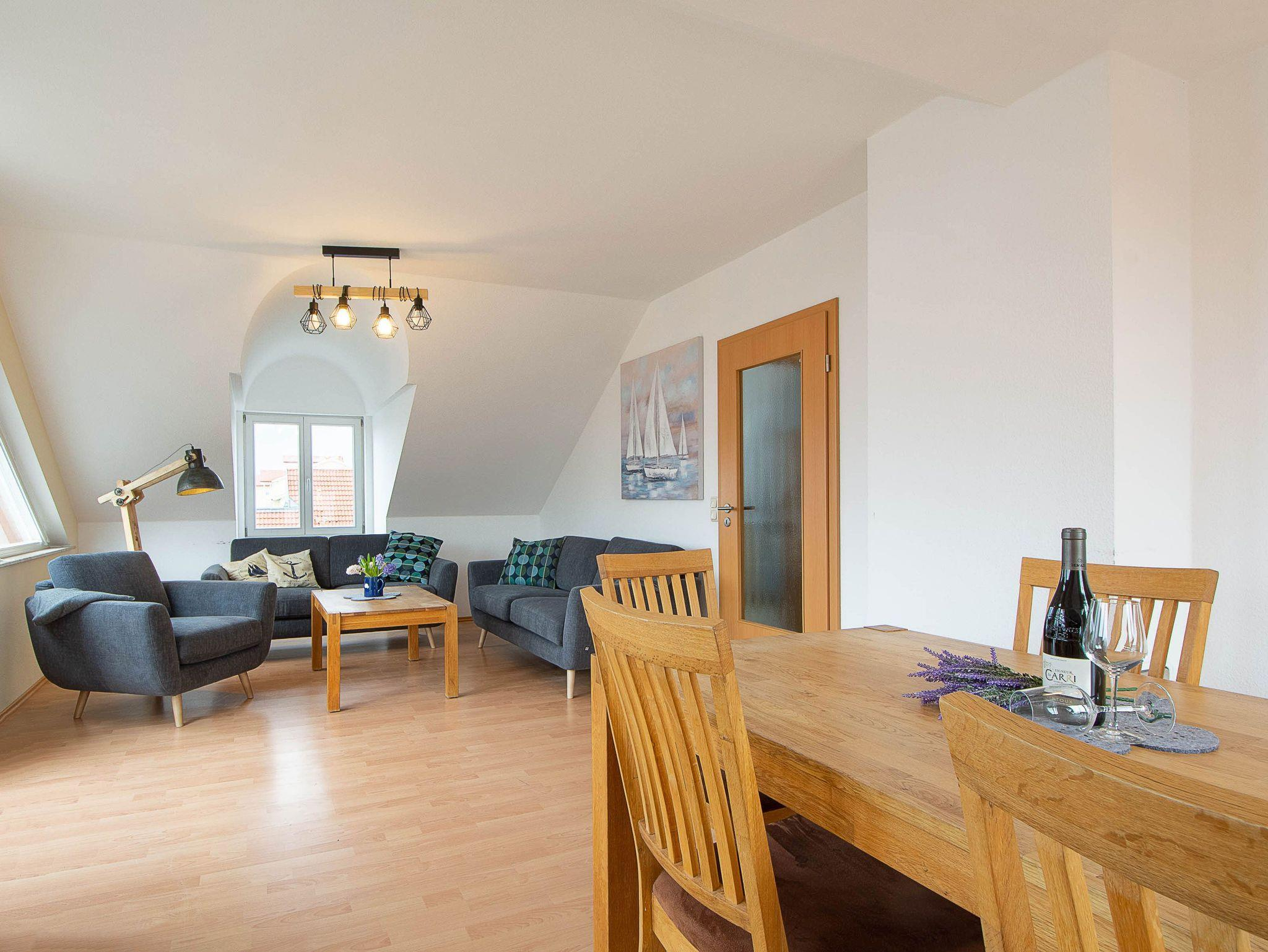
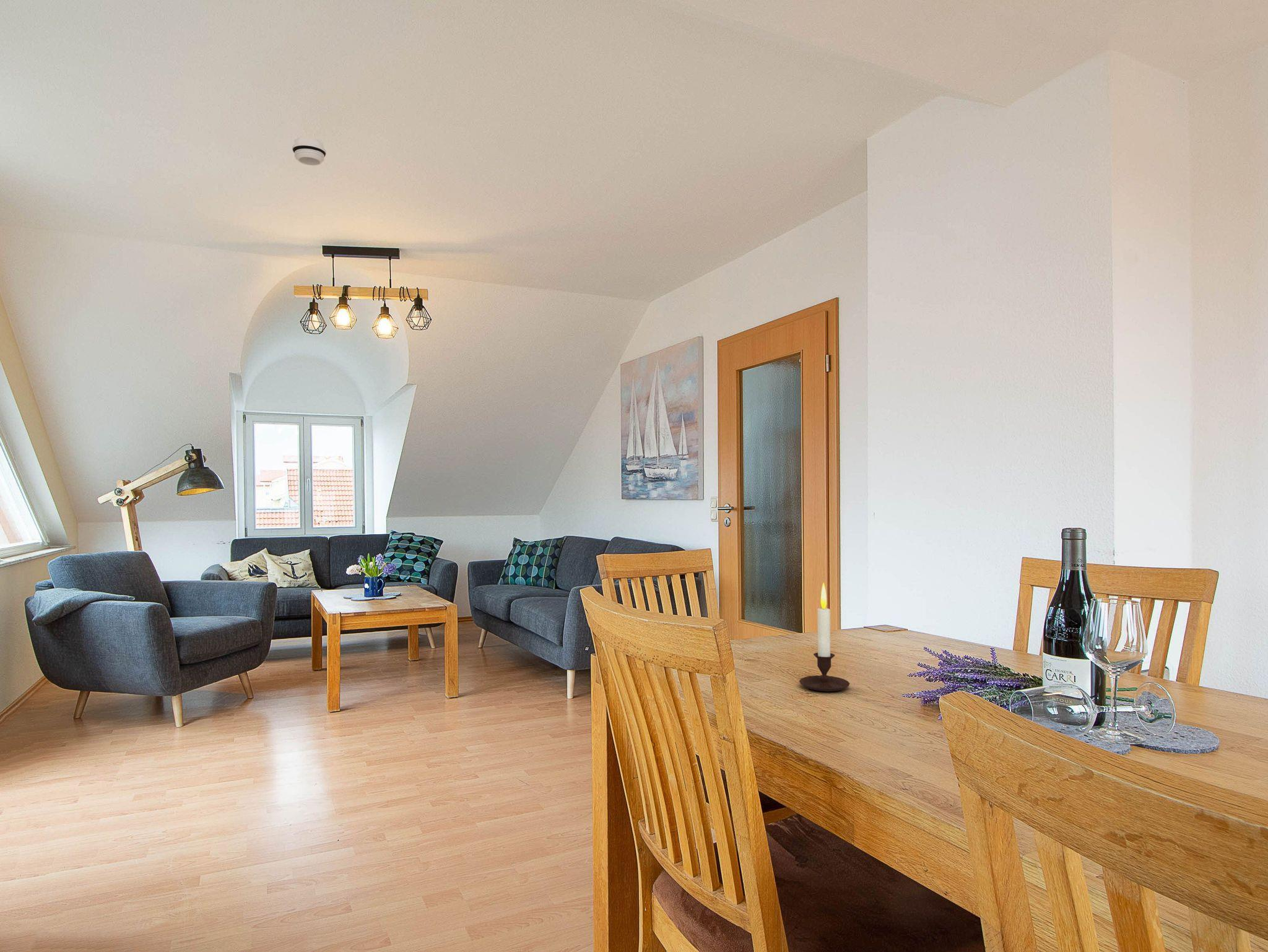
+ smoke detector [292,137,327,166]
+ candle [799,582,850,692]
